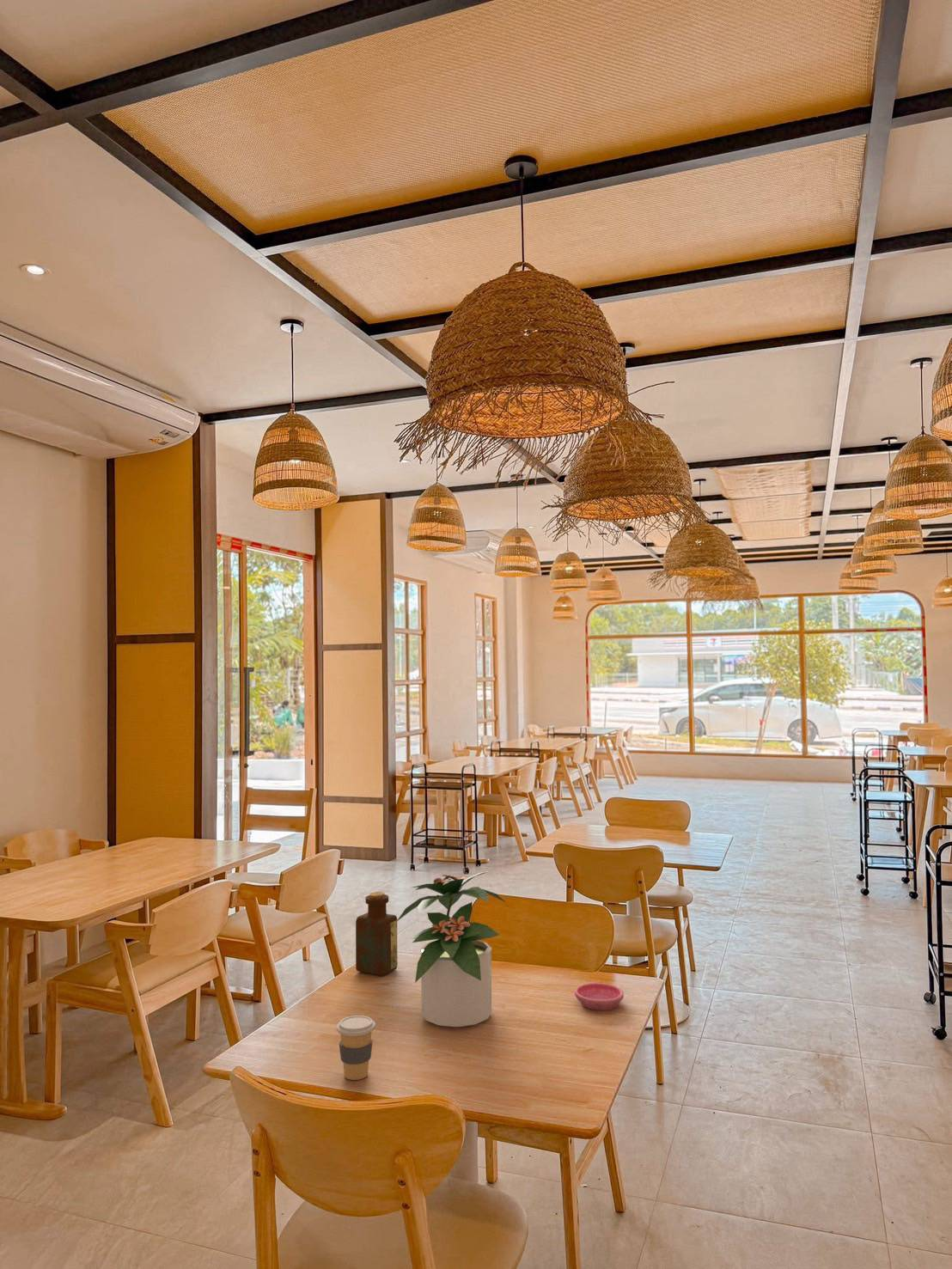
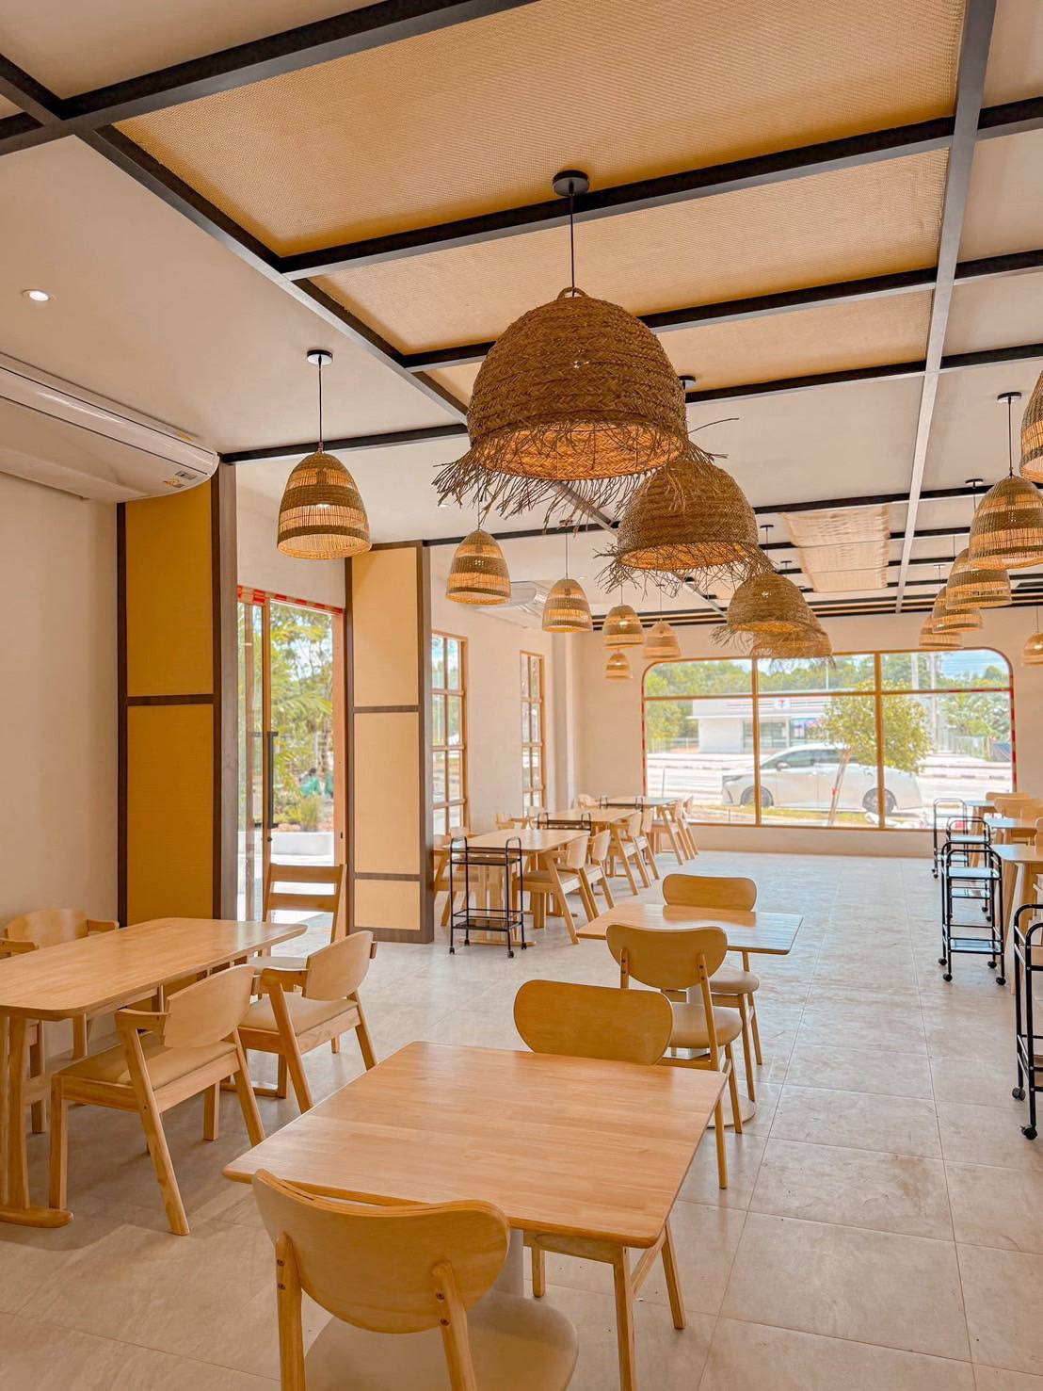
- saucer [574,982,625,1011]
- potted plant [396,870,506,1028]
- coffee cup [336,1015,376,1081]
- bottle [355,891,399,977]
